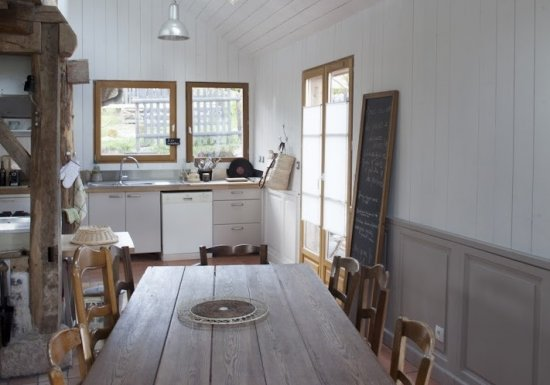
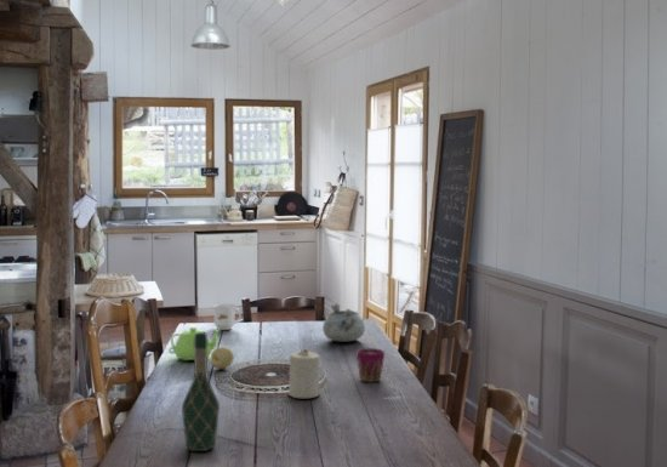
+ wine bottle [181,331,221,452]
+ teapot [167,326,222,361]
+ cup [355,347,386,383]
+ candle [287,347,320,399]
+ mug [213,303,243,331]
+ decorative bowl [321,303,366,343]
+ fruit [210,346,235,370]
